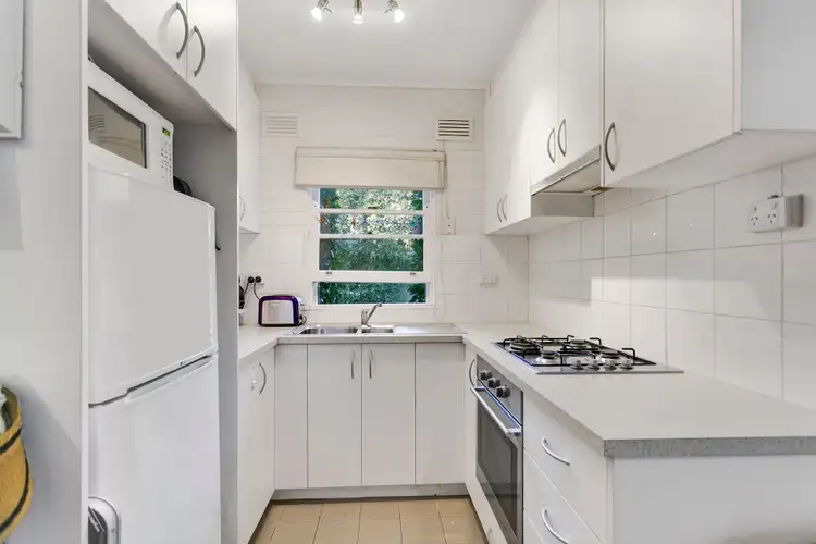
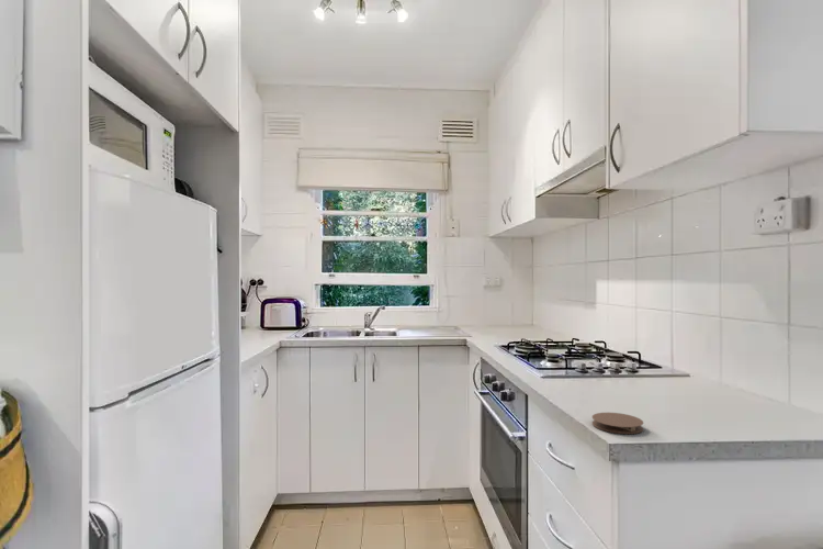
+ coaster [591,412,644,435]
